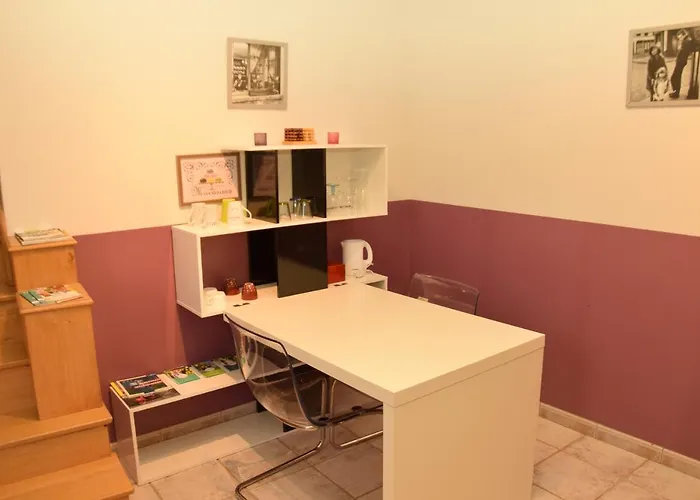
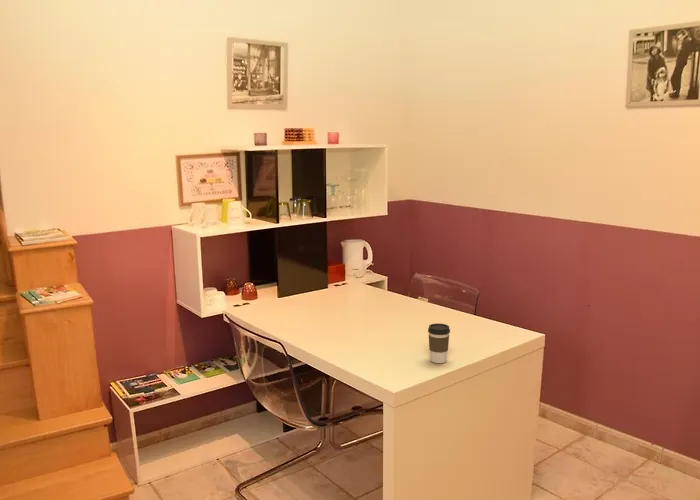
+ coffee cup [427,322,451,364]
